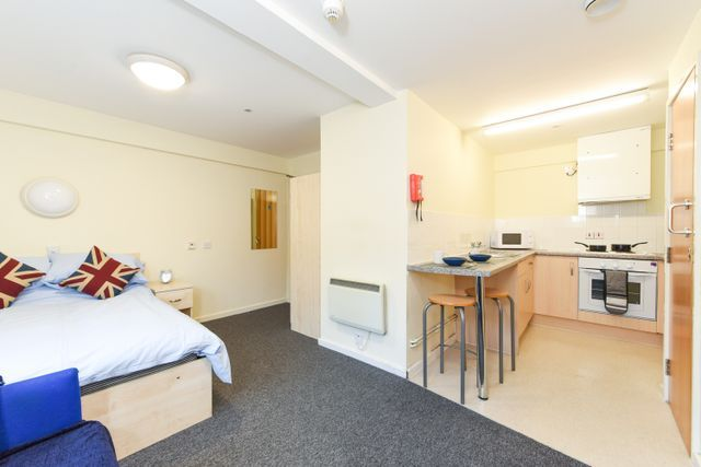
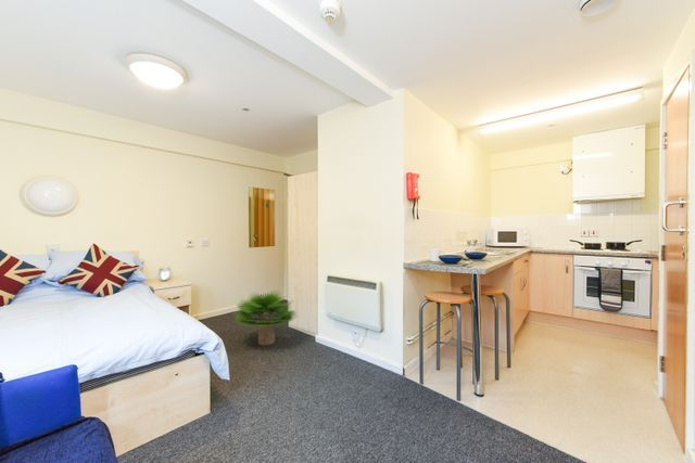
+ potted plant [232,288,299,346]
